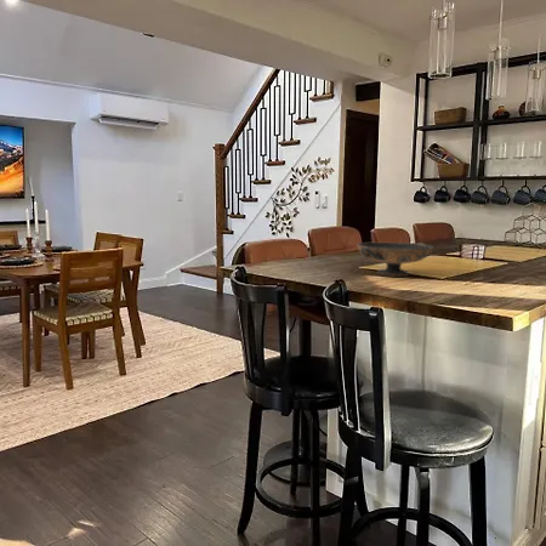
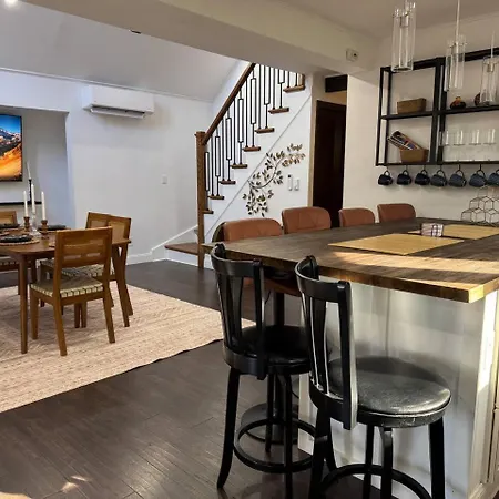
- decorative bowl [356,241,434,278]
